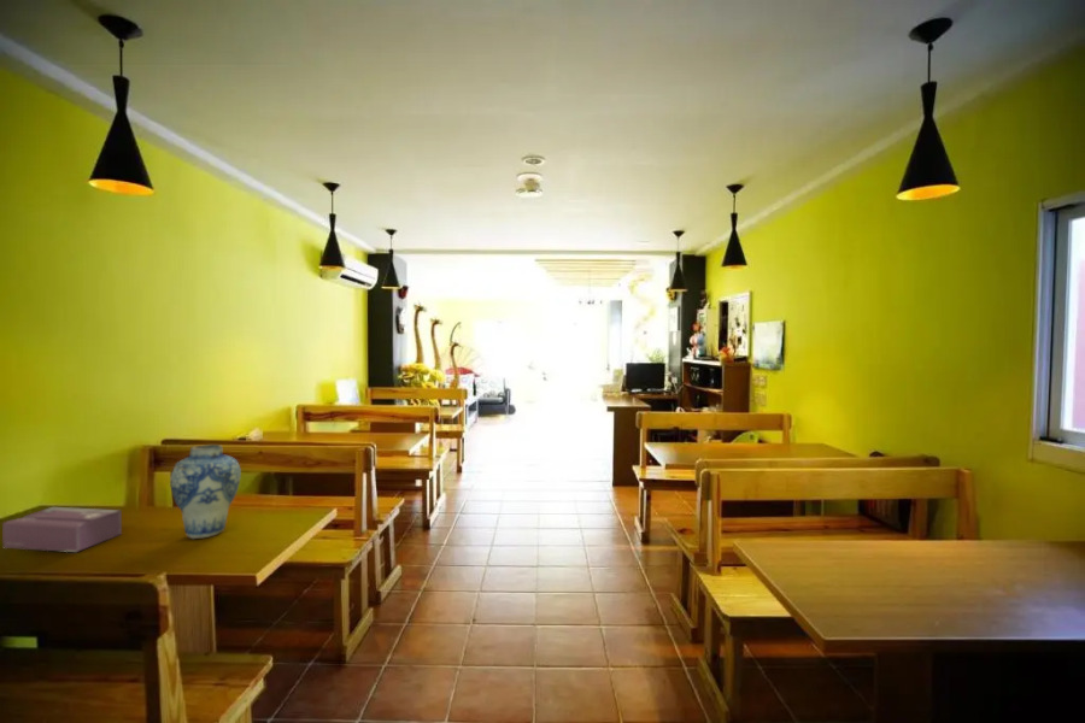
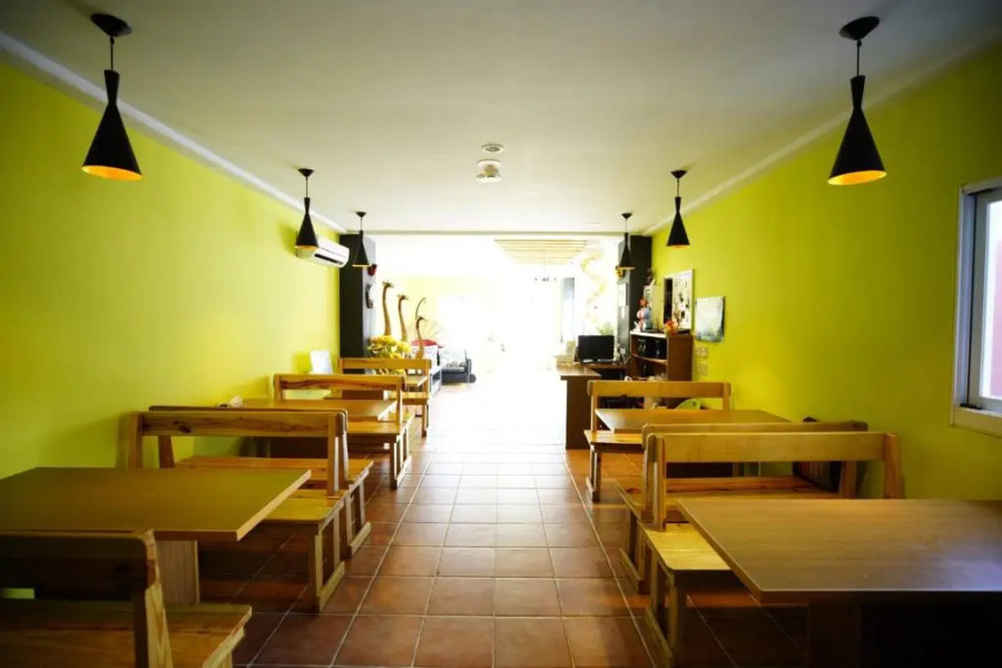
- tissue box [1,506,123,553]
- vase [169,443,242,540]
